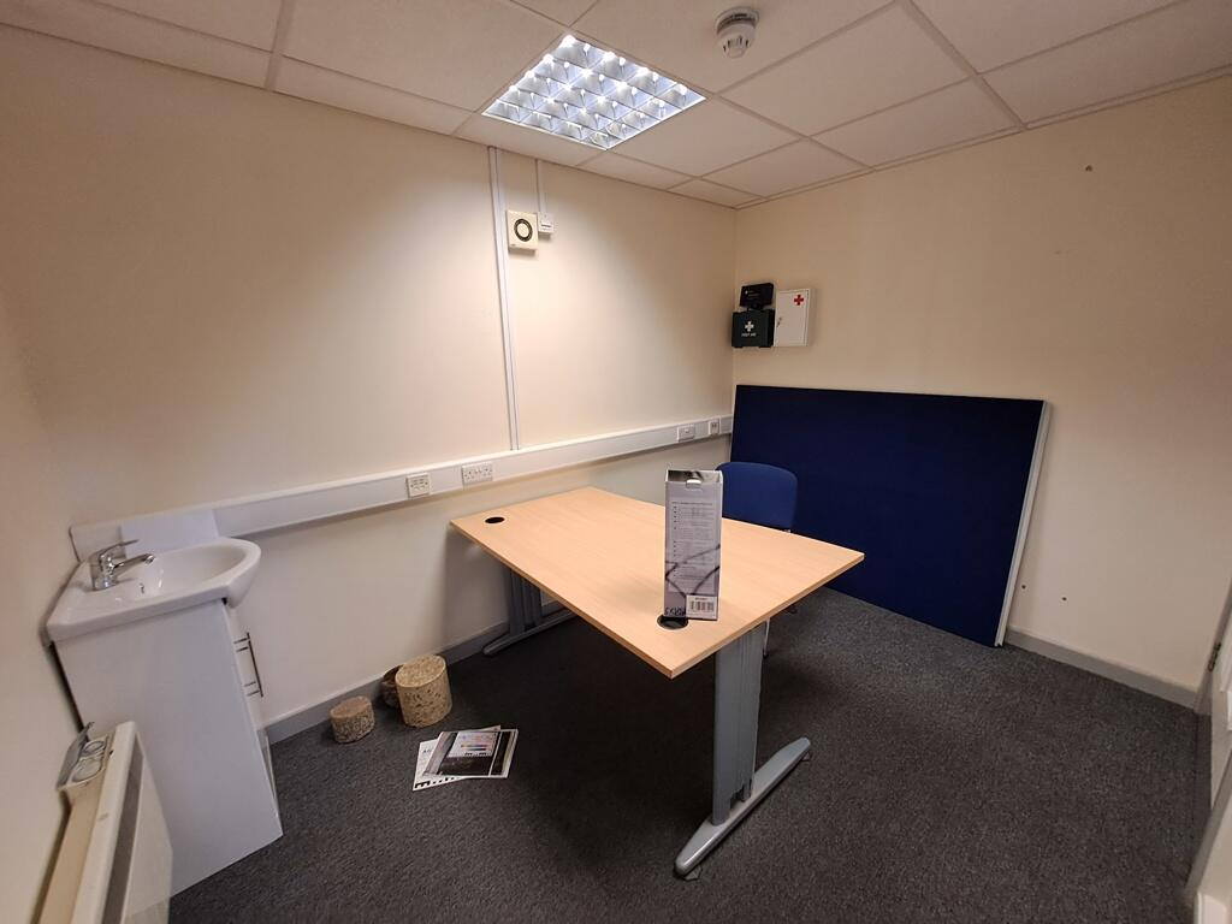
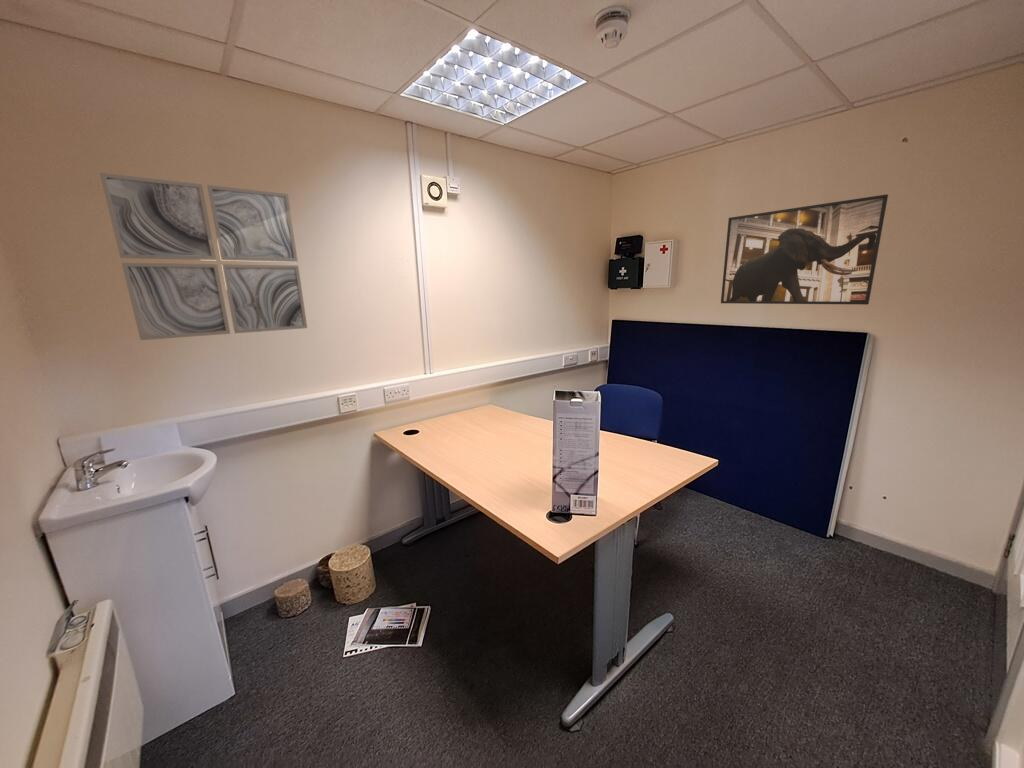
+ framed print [720,193,889,306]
+ wall art [99,172,308,341]
